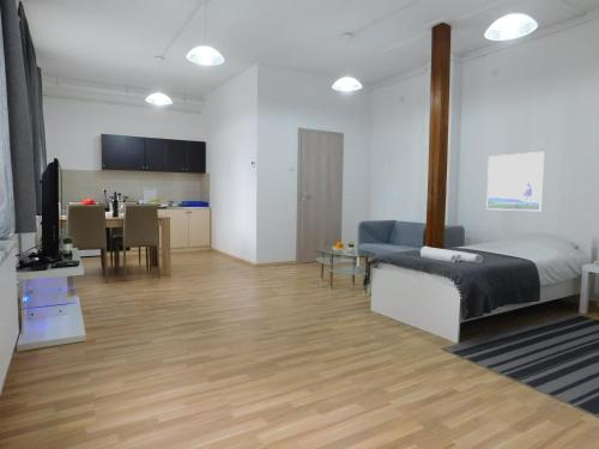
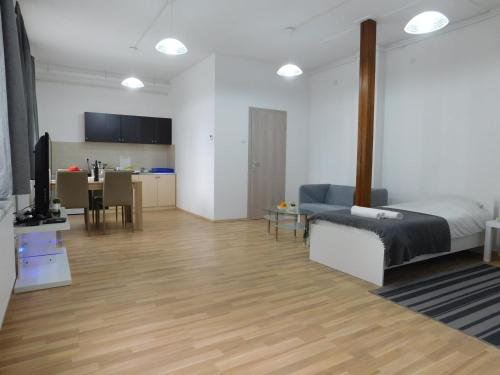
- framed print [485,151,545,212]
